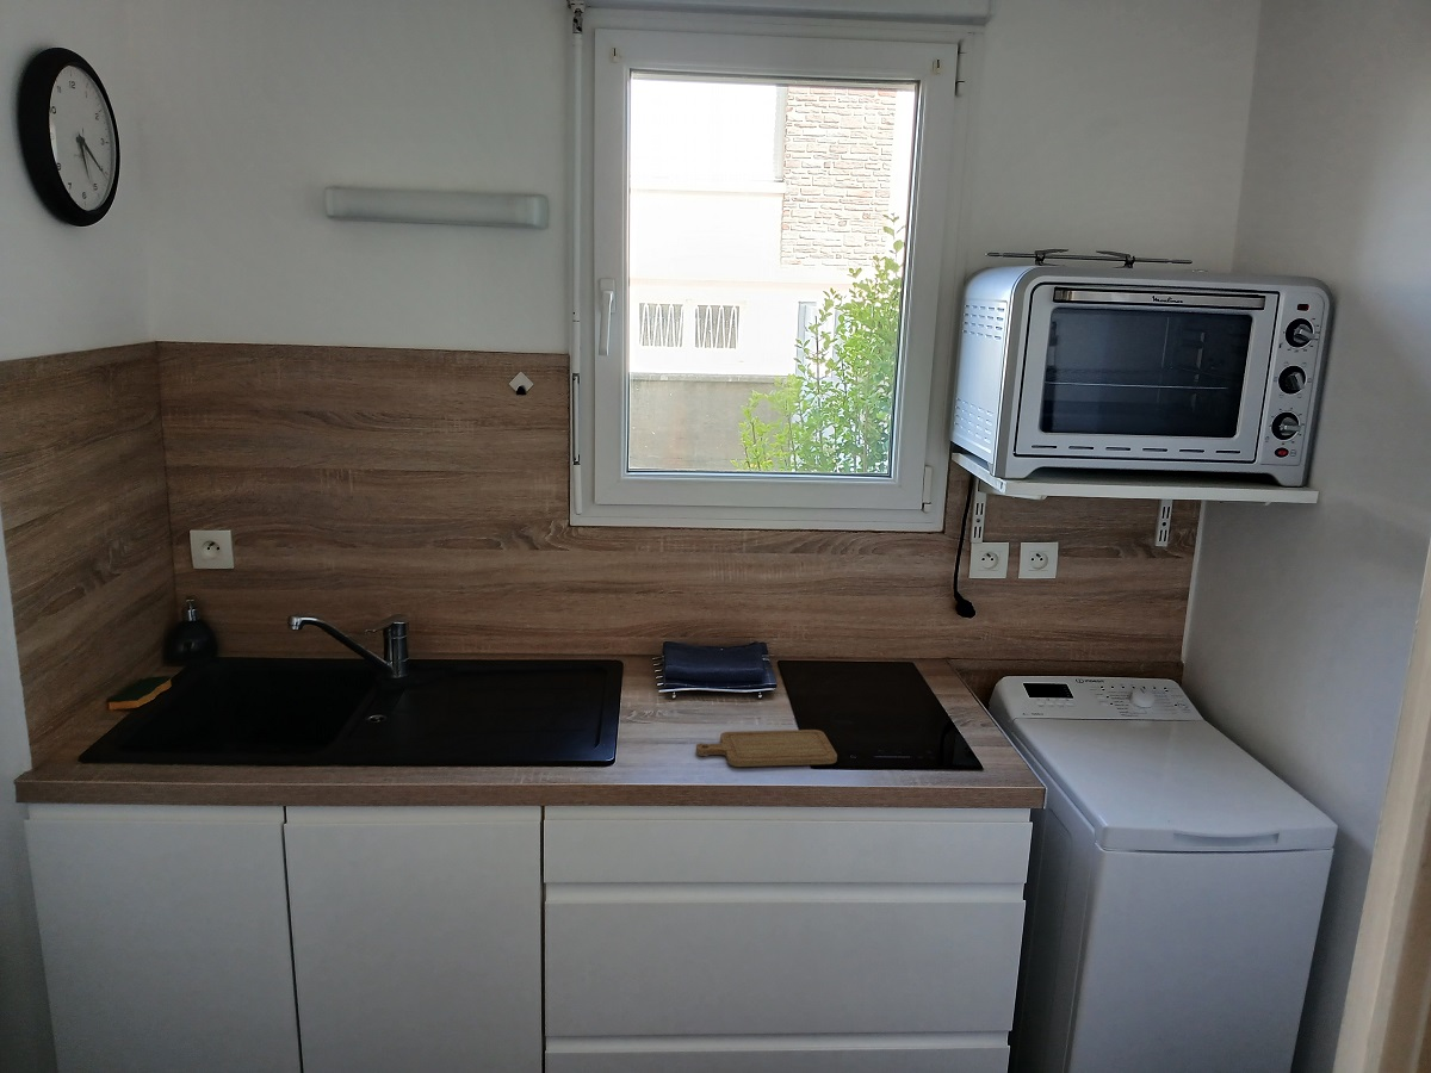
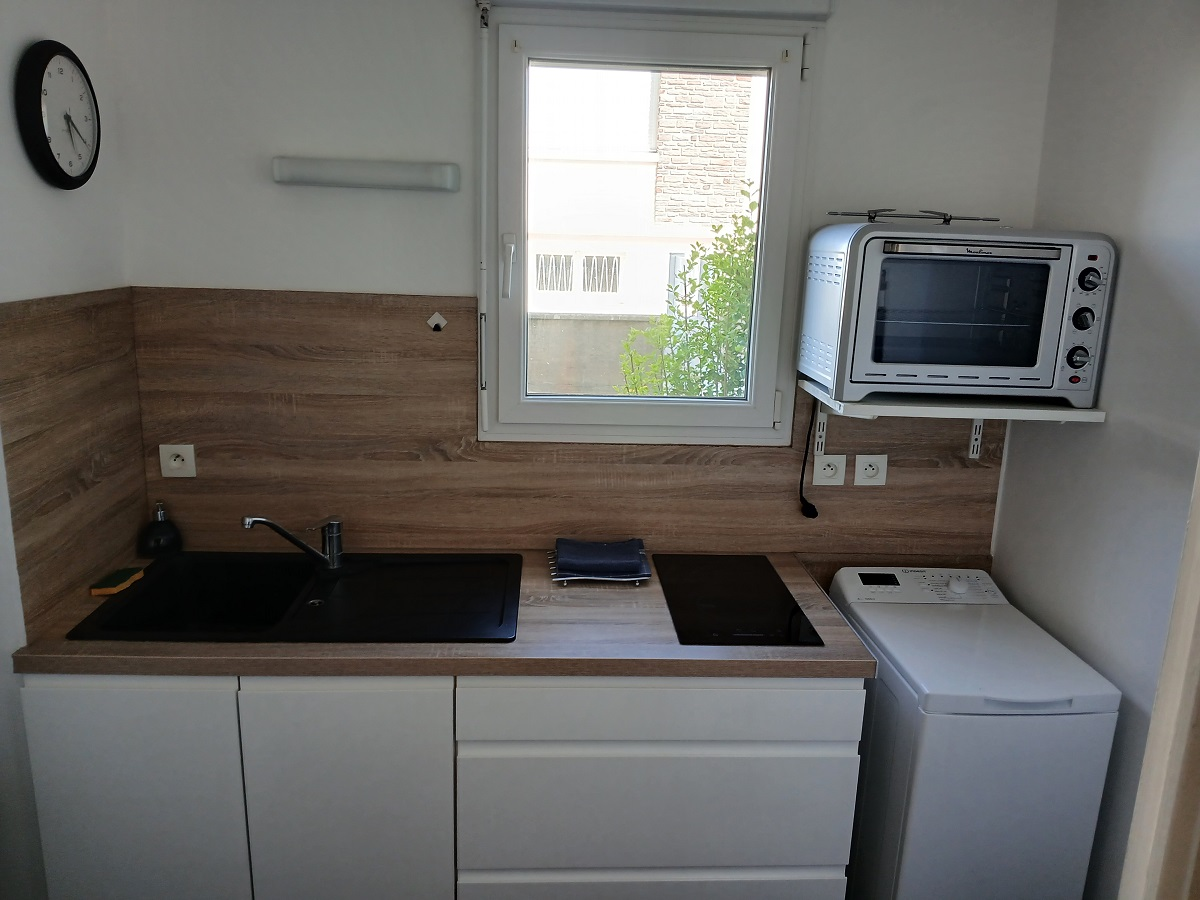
- chopping board [695,728,838,768]
